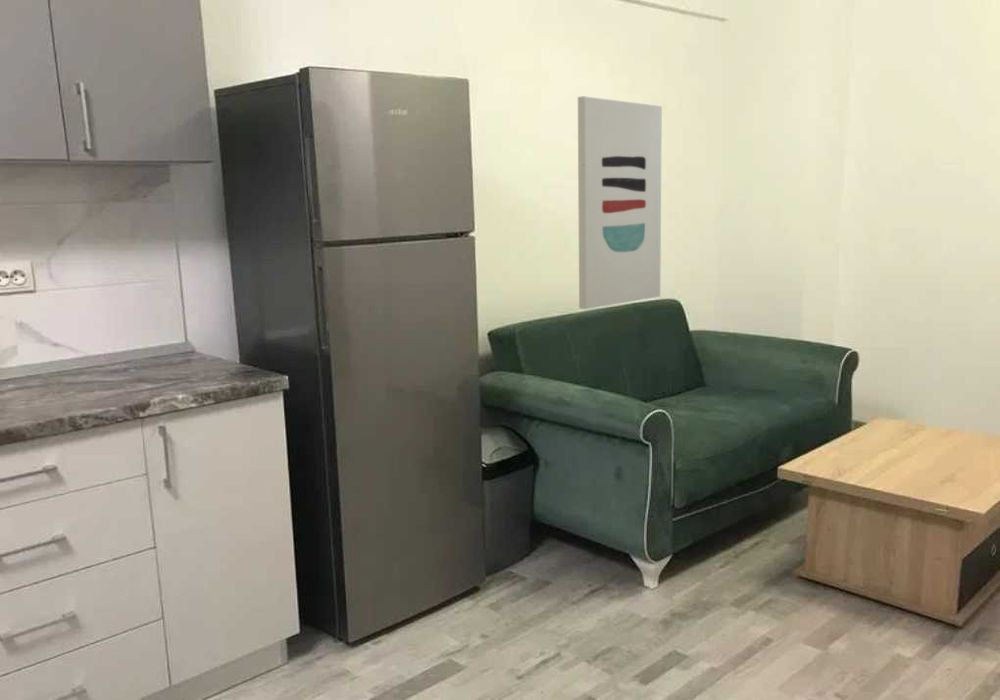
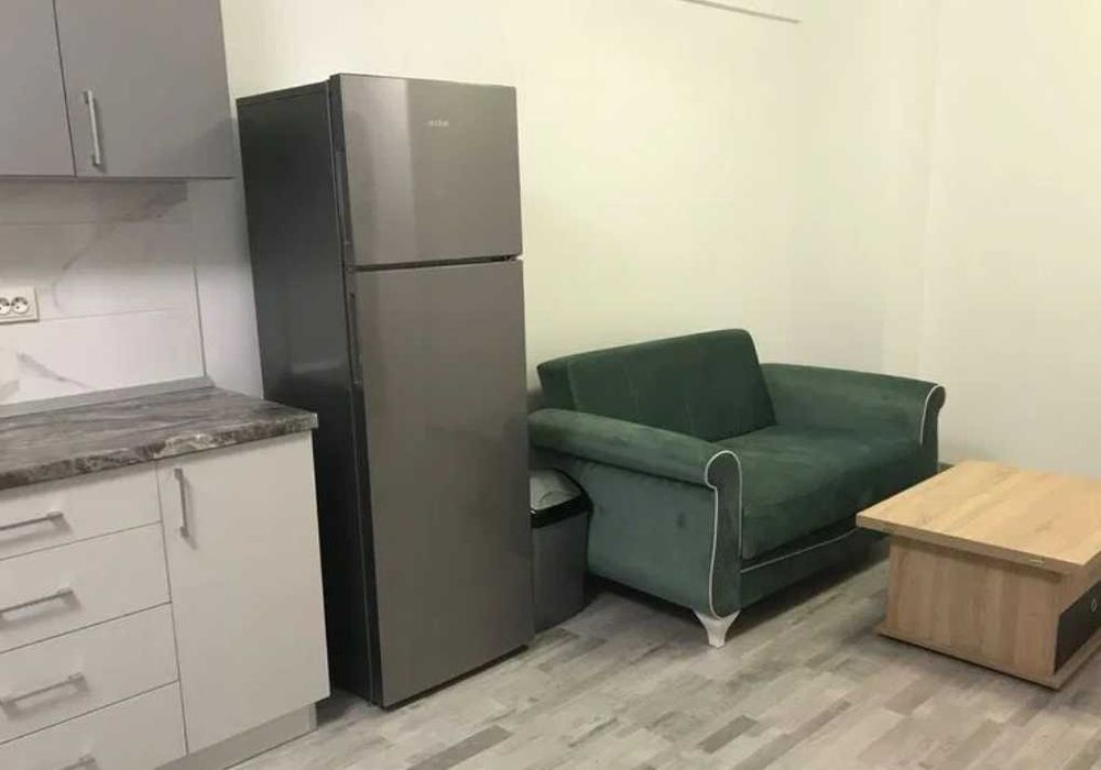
- wall art [577,95,663,310]
